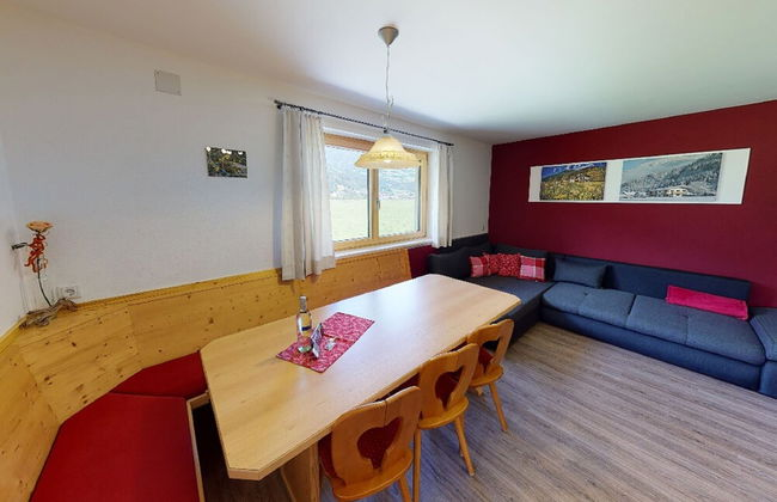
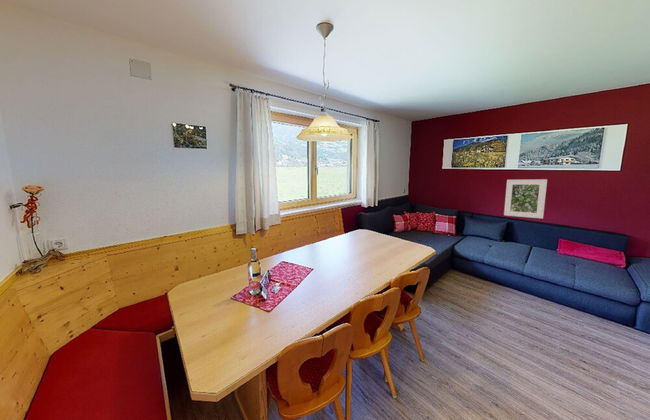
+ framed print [503,178,548,220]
